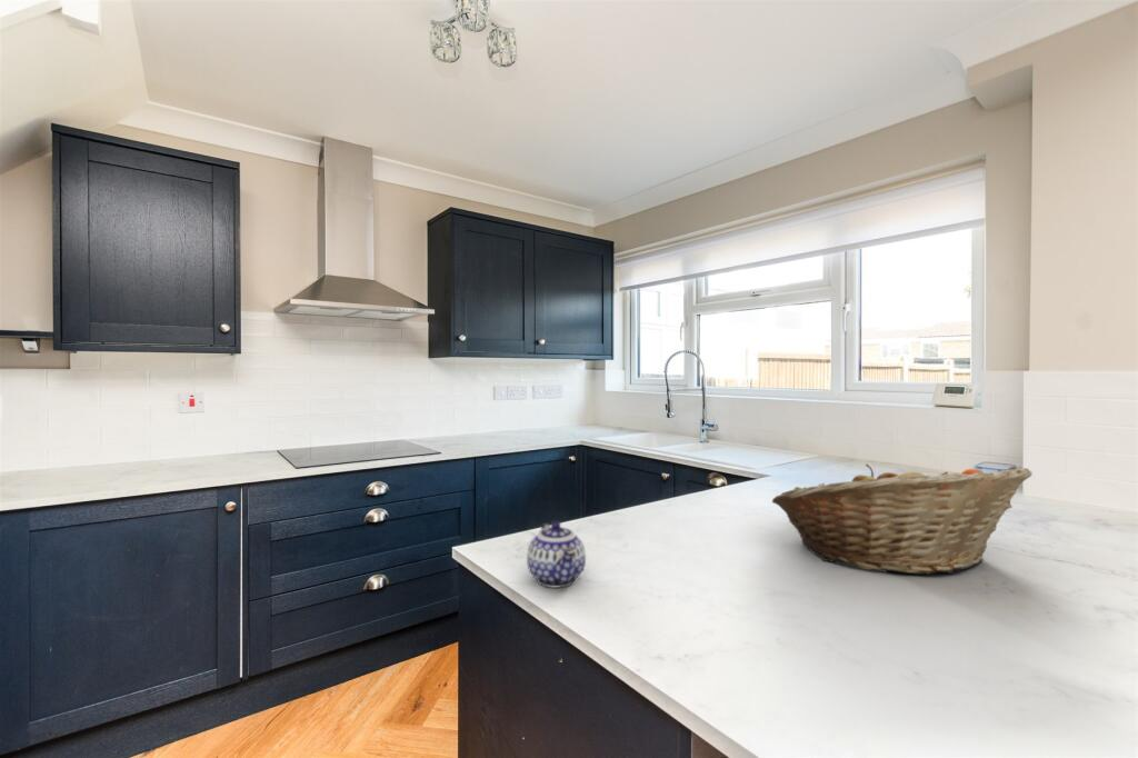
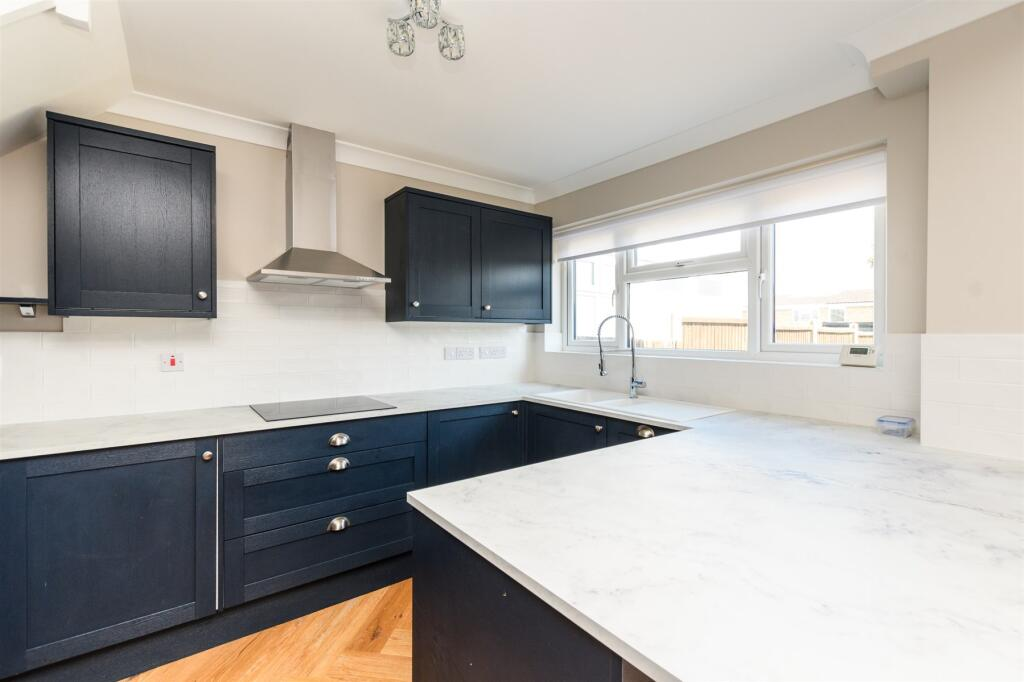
- teapot [526,520,587,588]
- fruit basket [771,462,1034,576]
